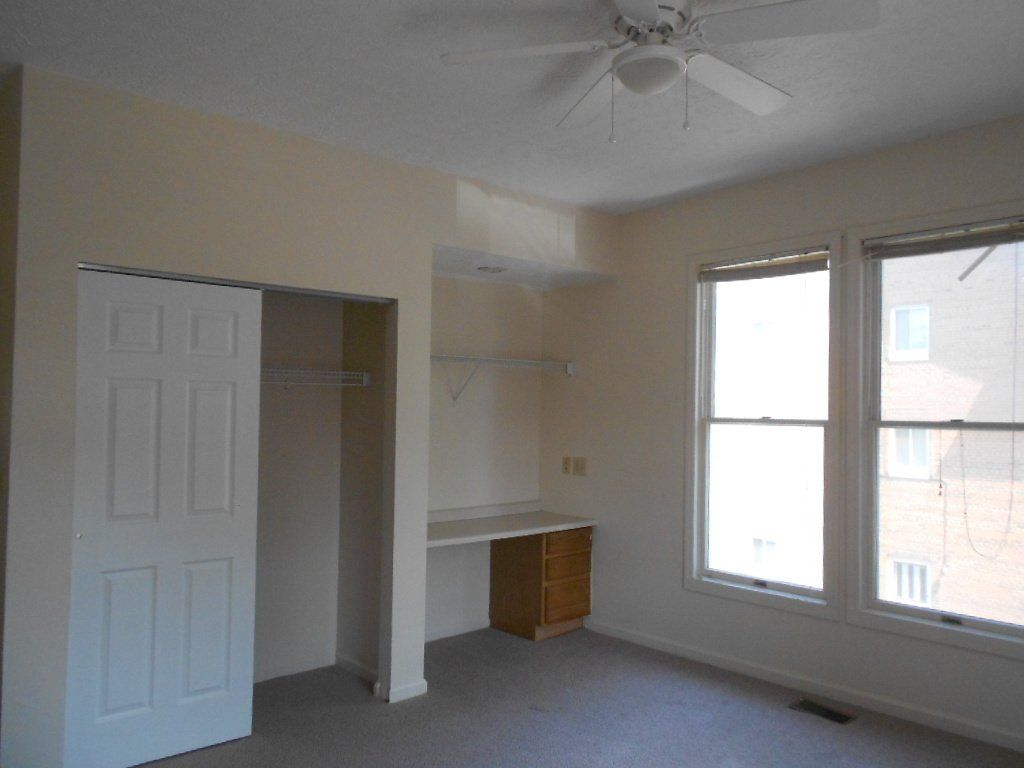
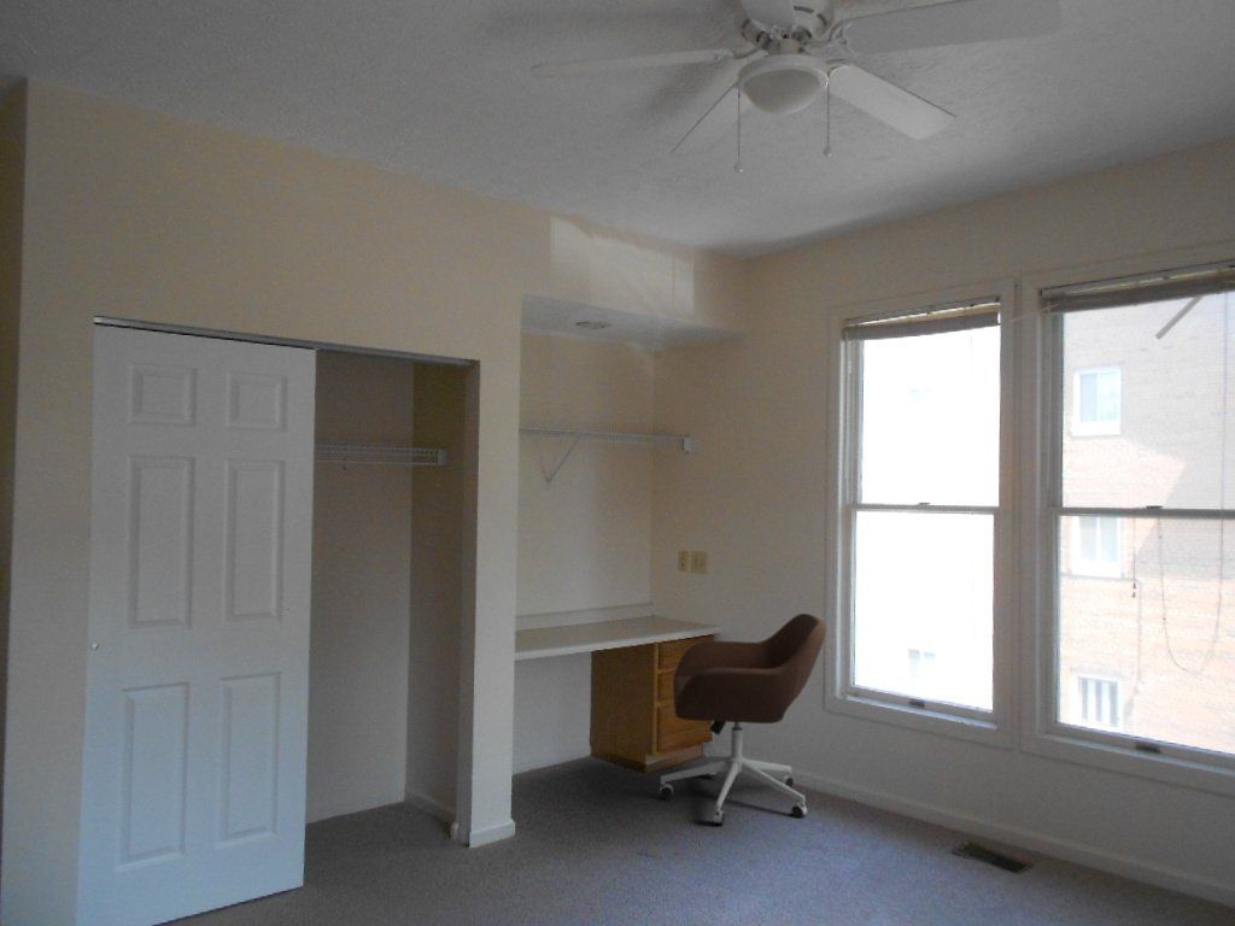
+ office chair [659,613,827,827]
